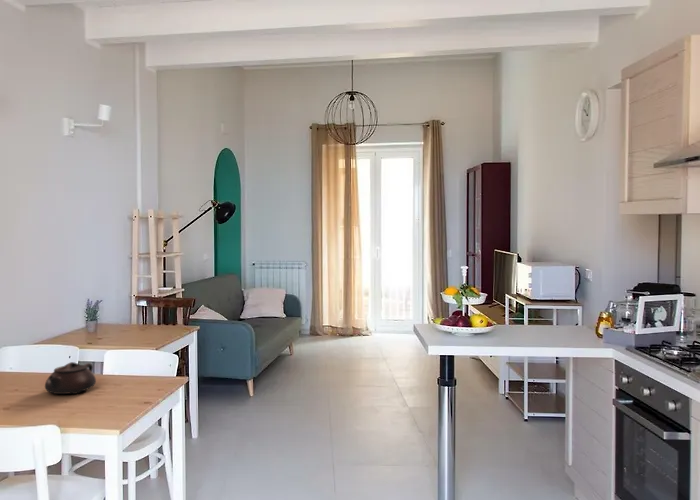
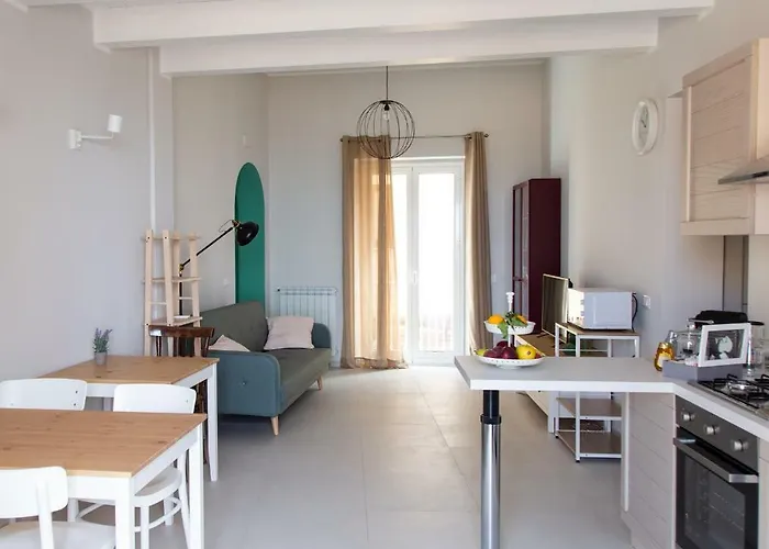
- teapot [44,361,97,395]
